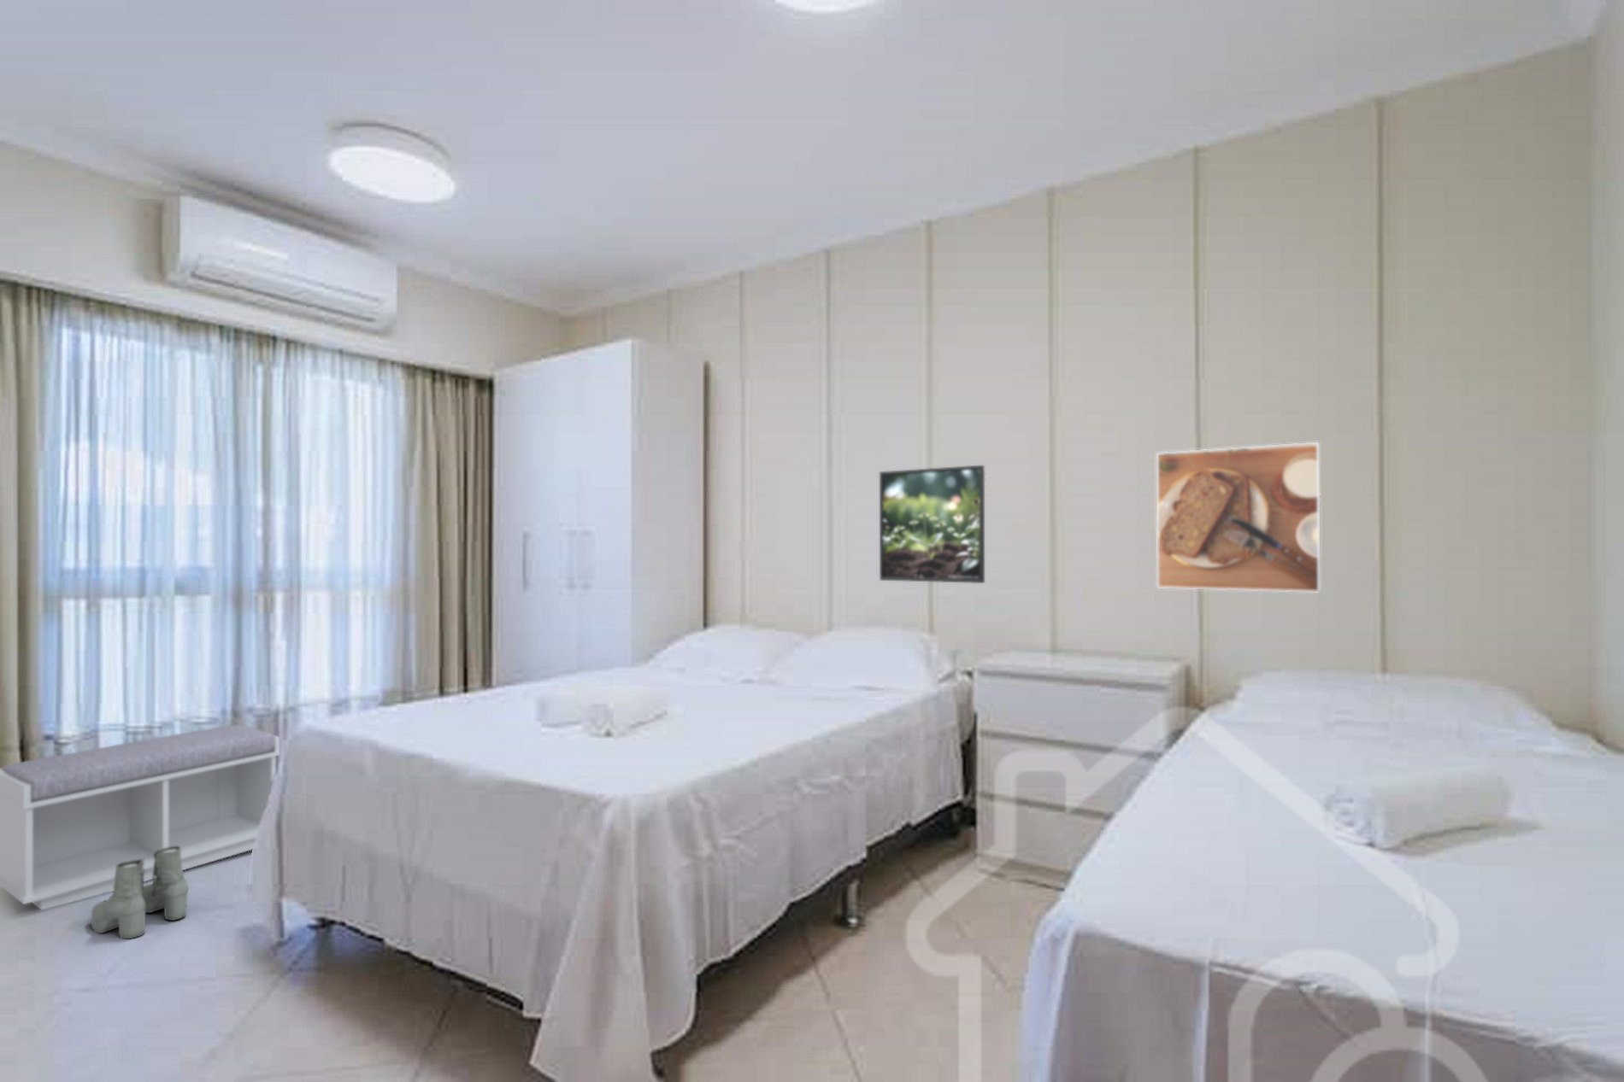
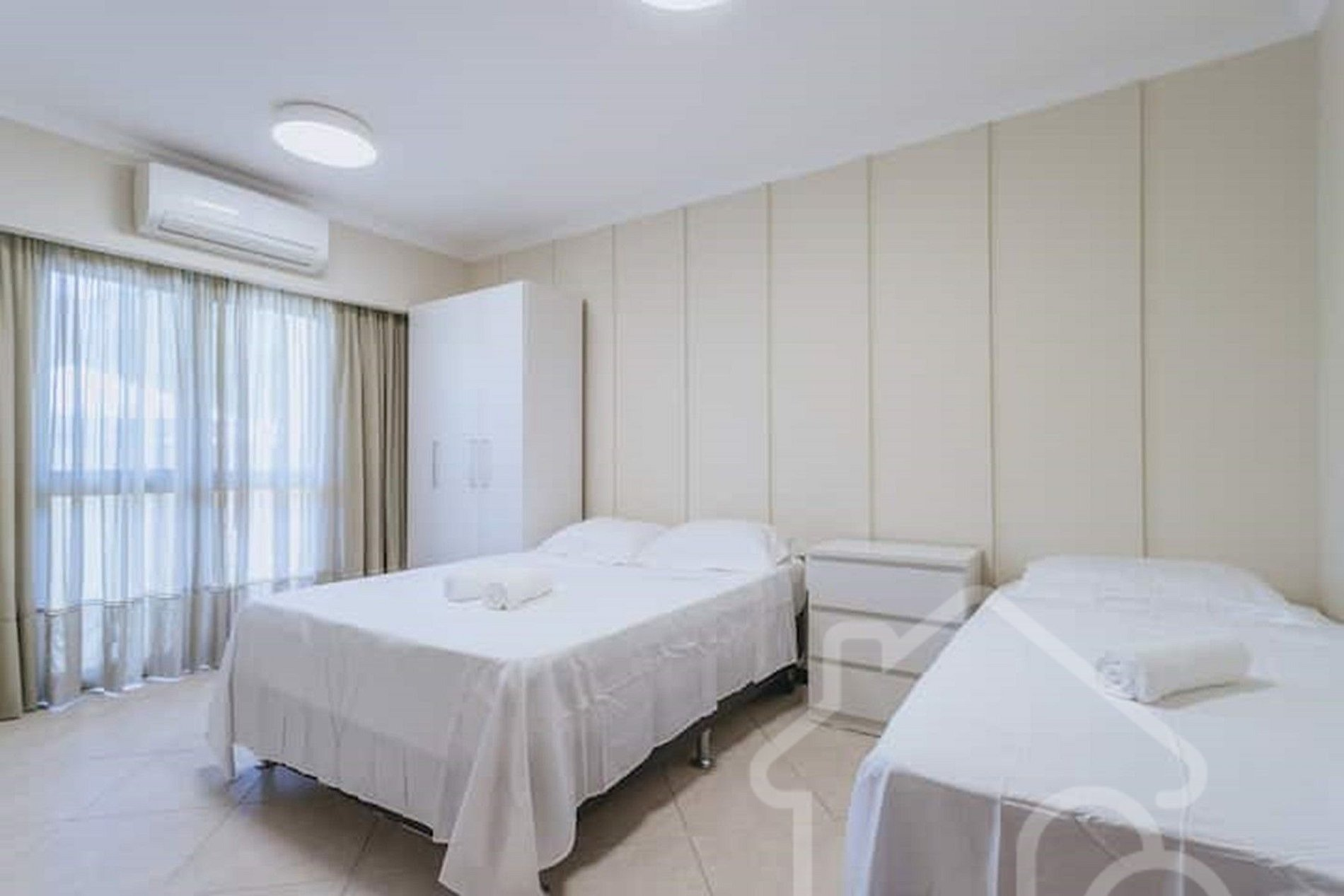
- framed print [1155,442,1321,593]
- boots [89,847,188,941]
- bench [0,723,280,912]
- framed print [878,465,986,584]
